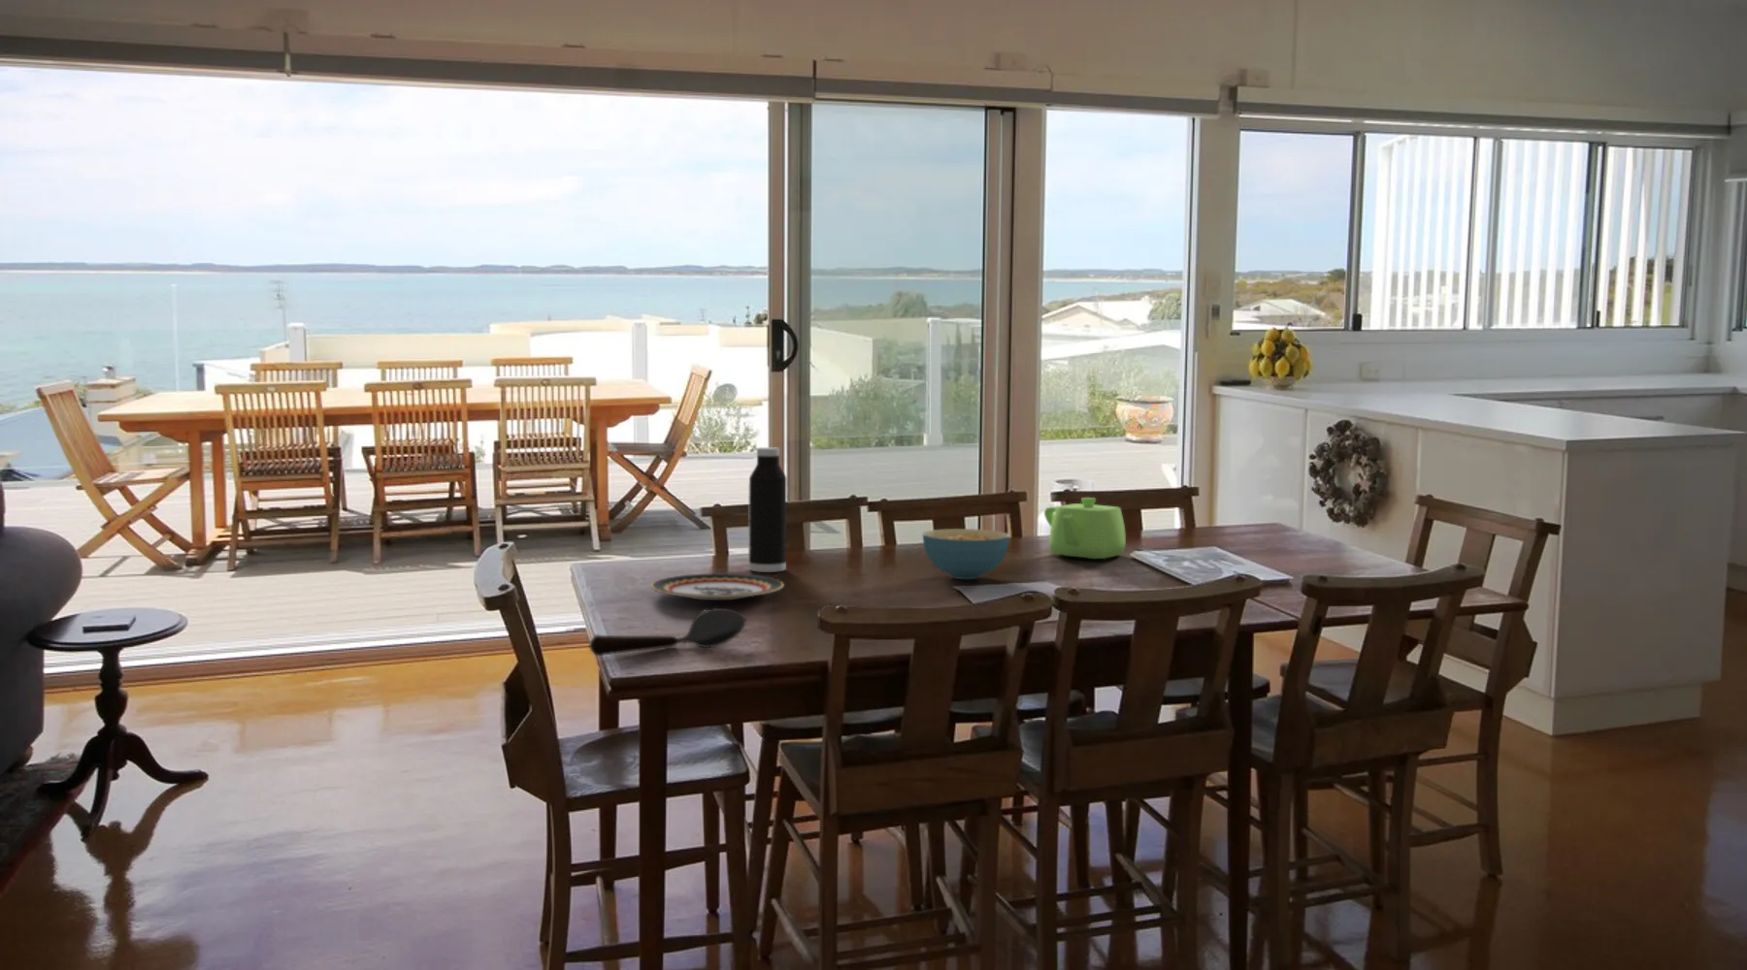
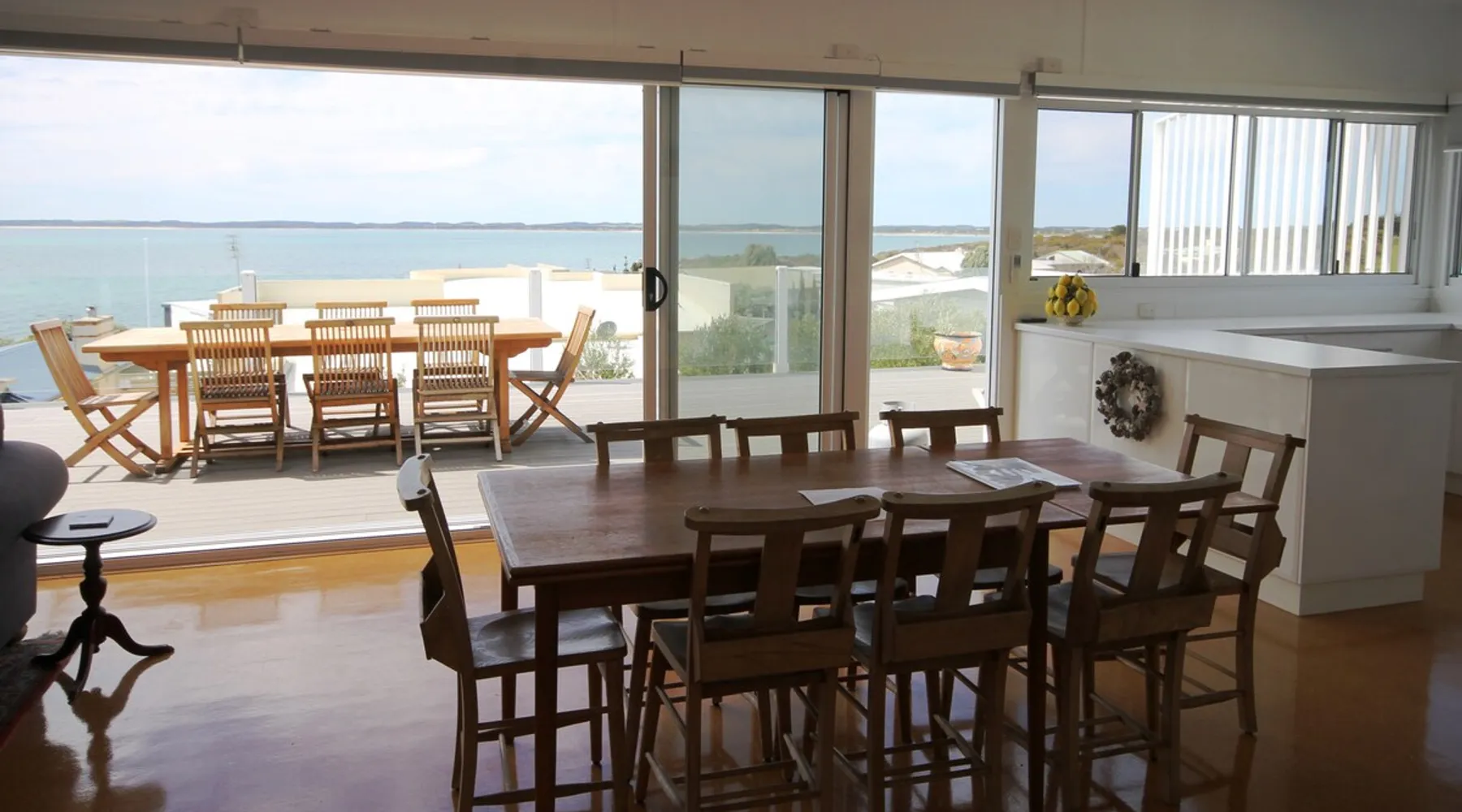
- water bottle [747,447,787,573]
- cereal bowl [922,528,1011,581]
- plate [649,572,785,601]
- teapot [1043,497,1127,560]
- spoon [588,607,747,657]
